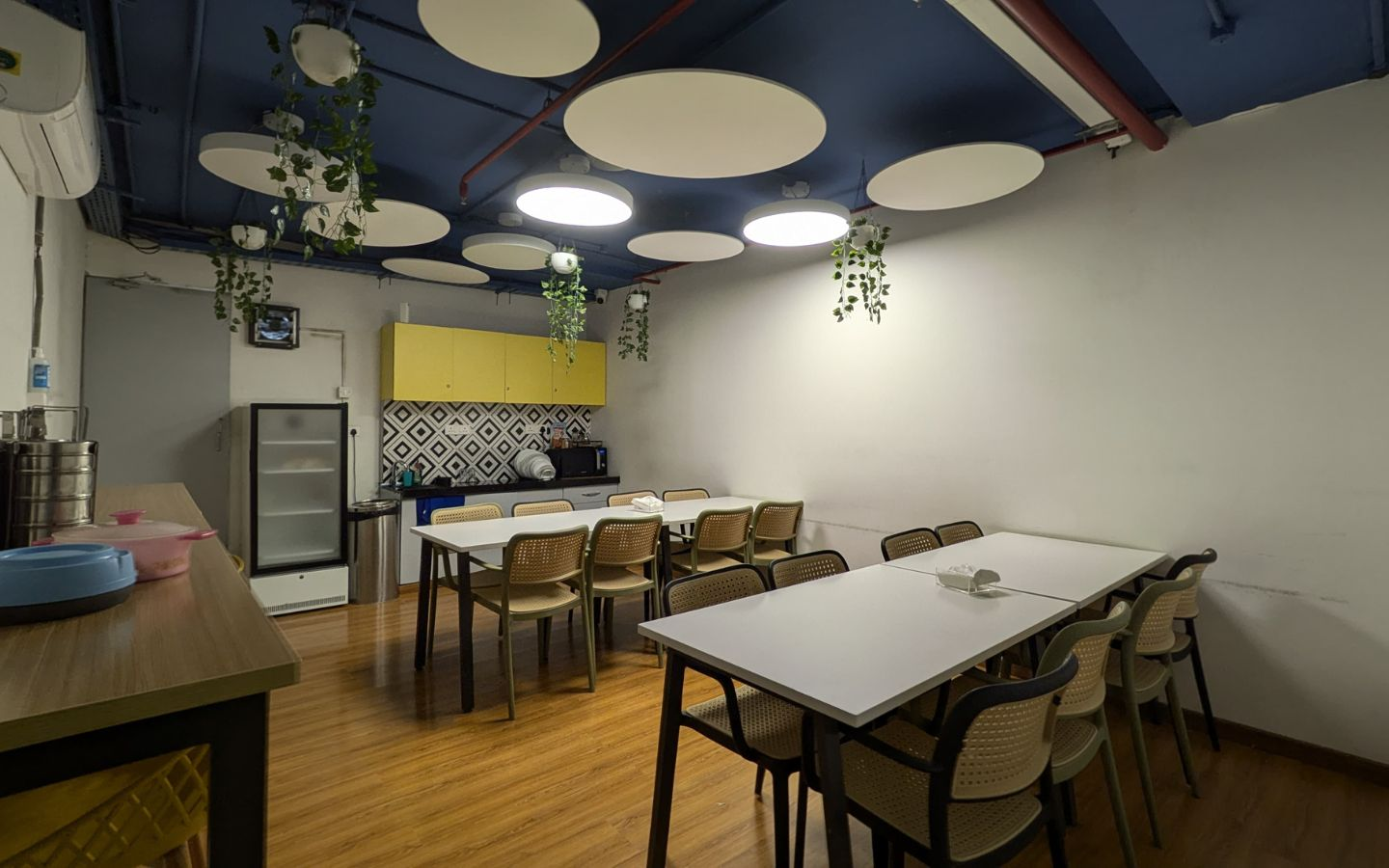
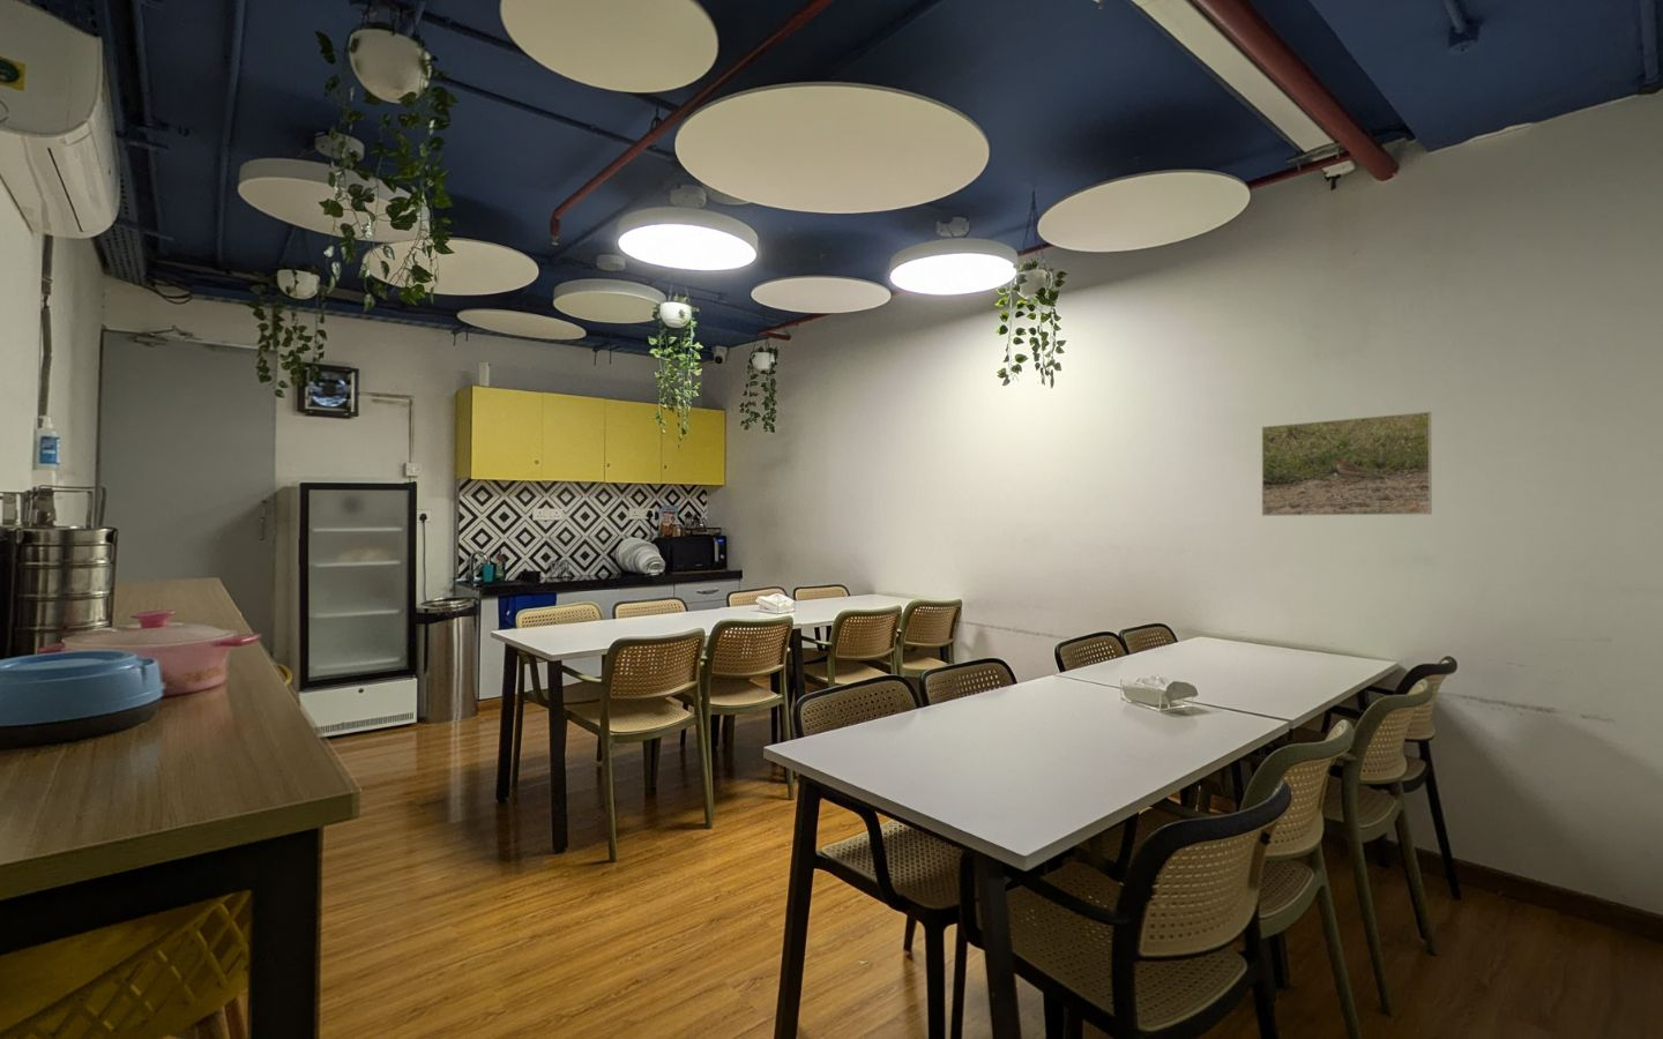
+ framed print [1261,411,1433,517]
